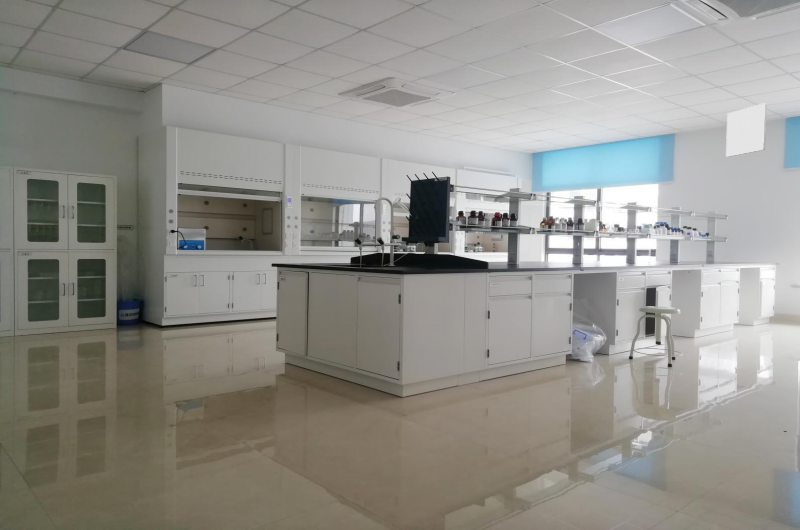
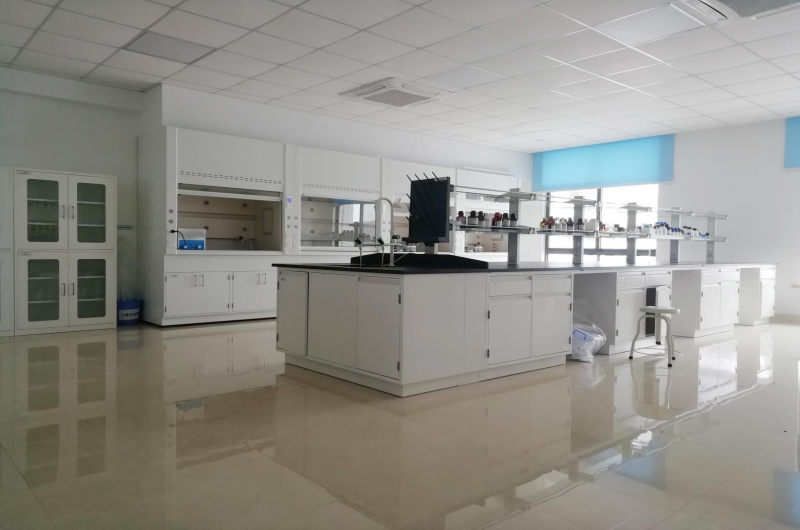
- light panel [725,102,768,158]
